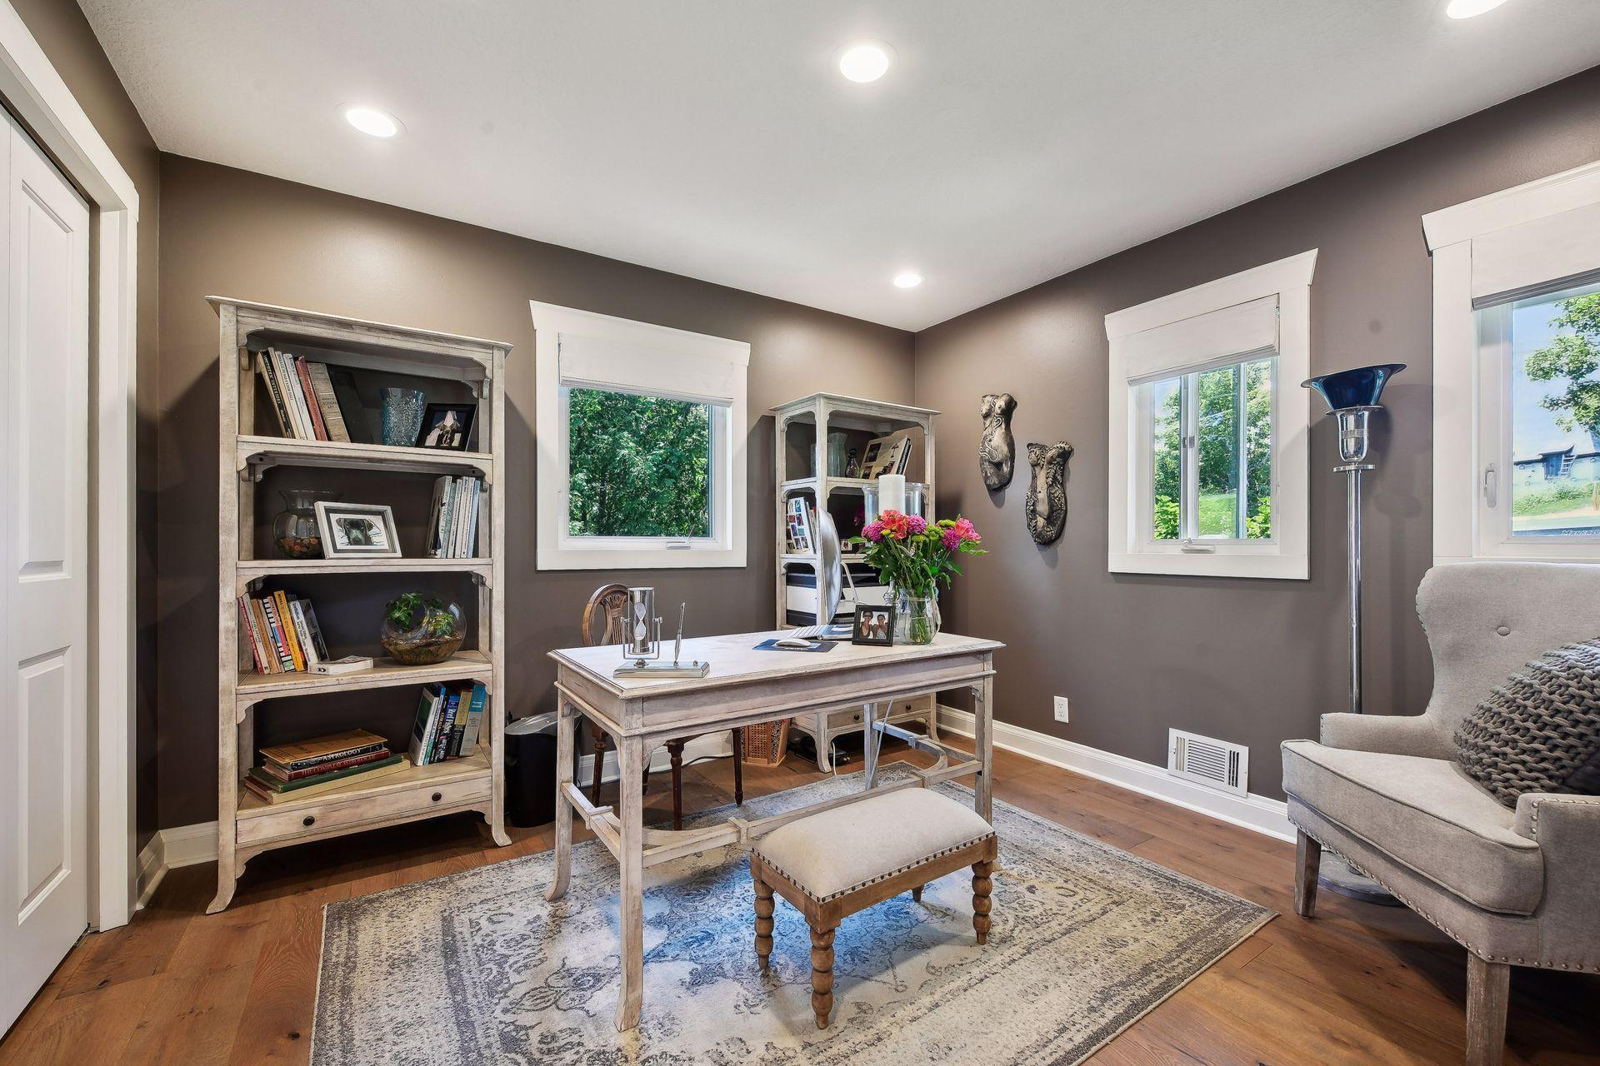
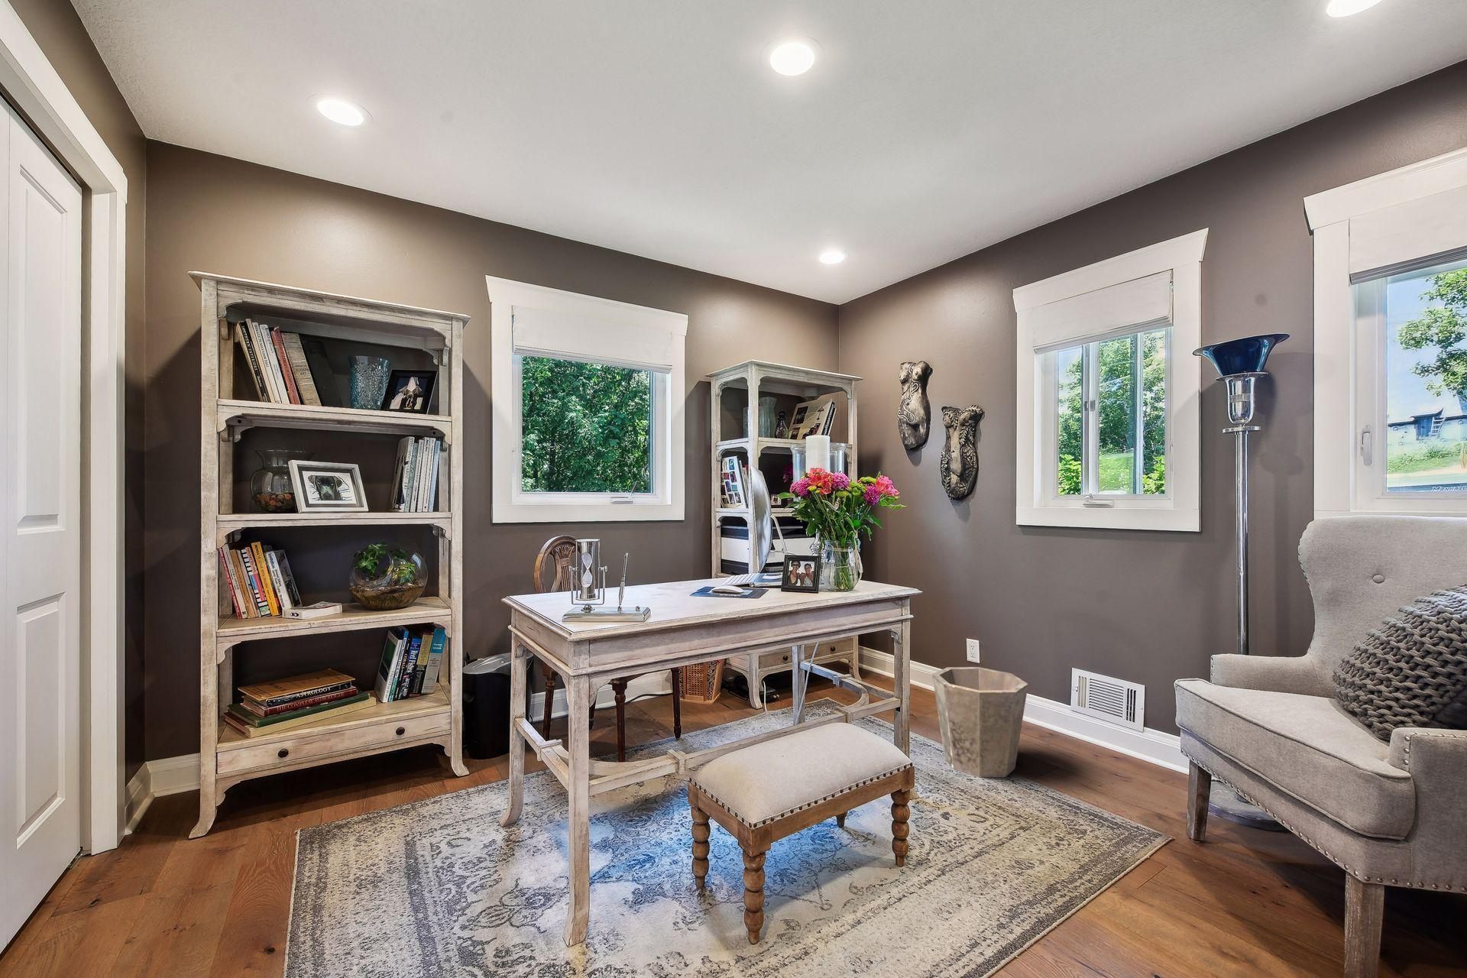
+ waste bin [931,666,1029,778]
